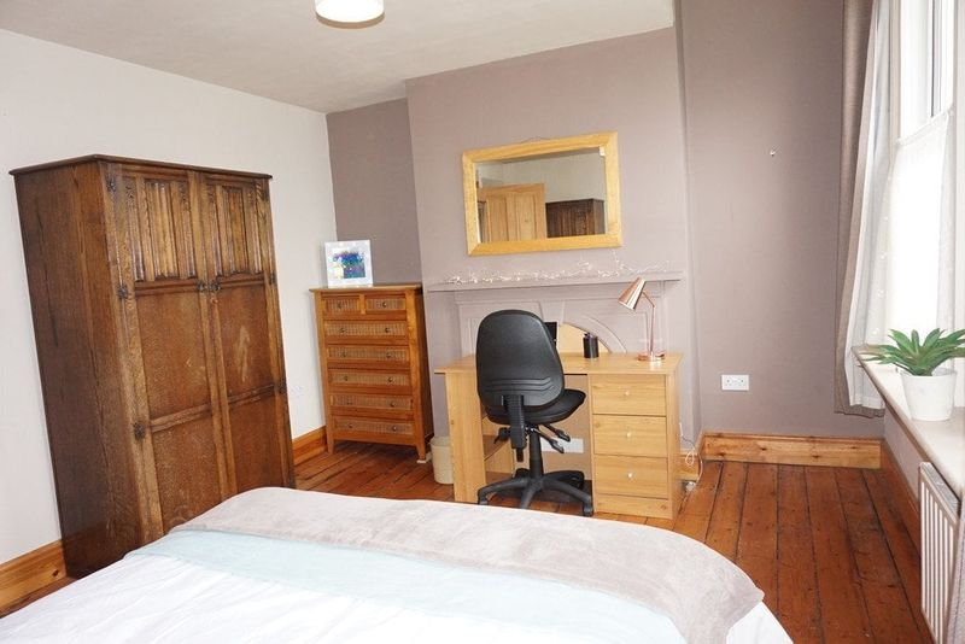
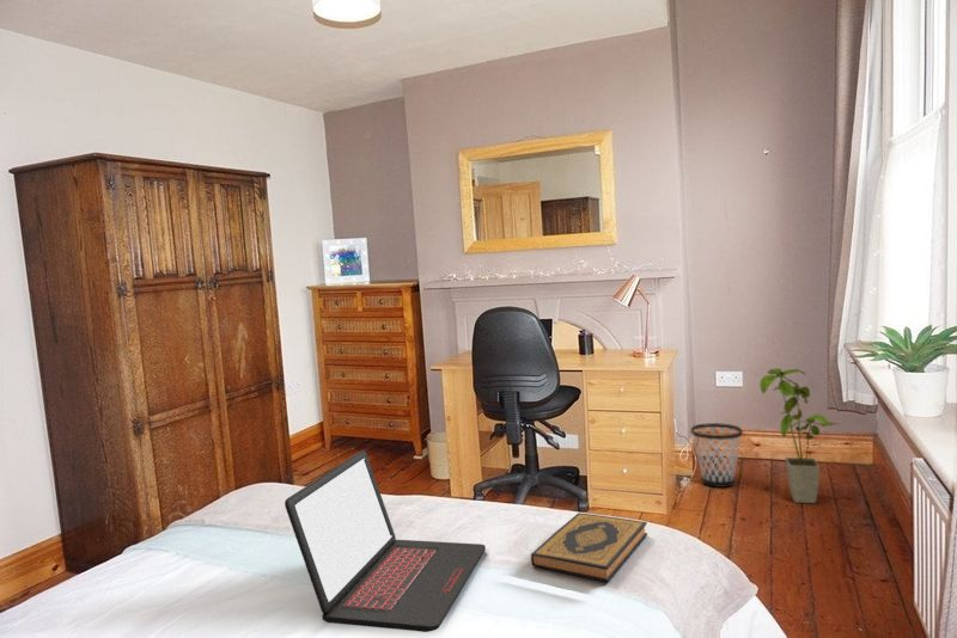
+ hardback book [530,511,648,583]
+ house plant [758,367,839,504]
+ wastebasket [690,422,744,489]
+ laptop [284,449,487,633]
